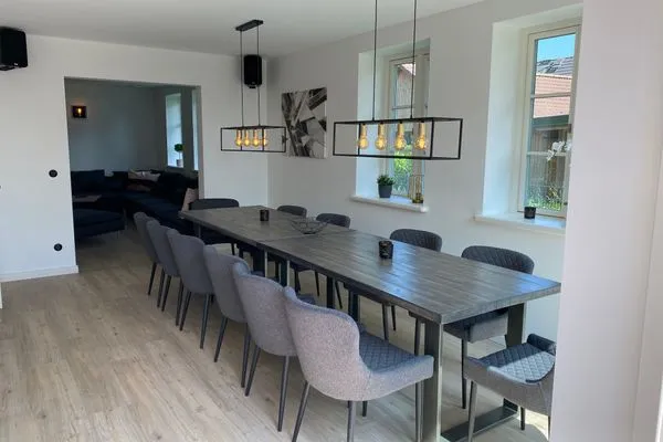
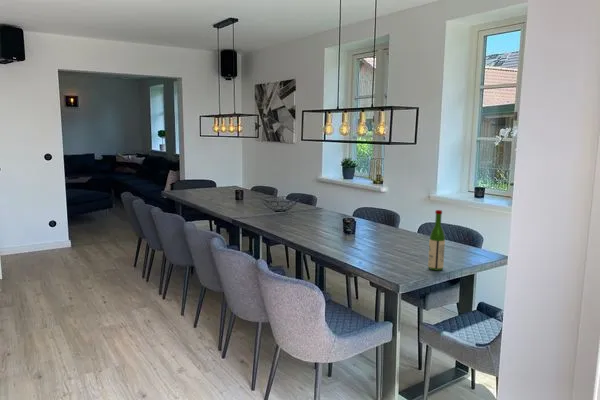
+ wine bottle [427,209,446,272]
